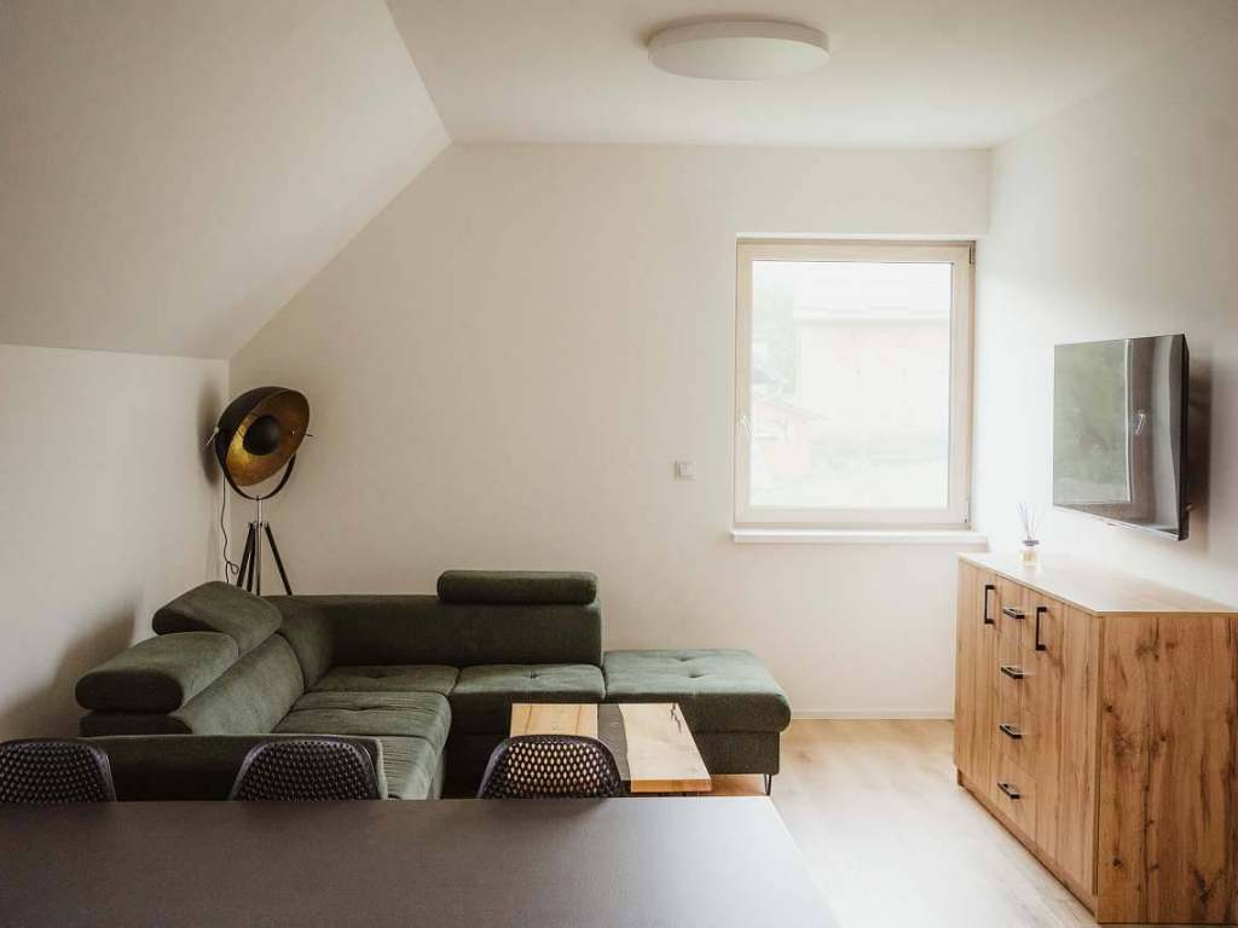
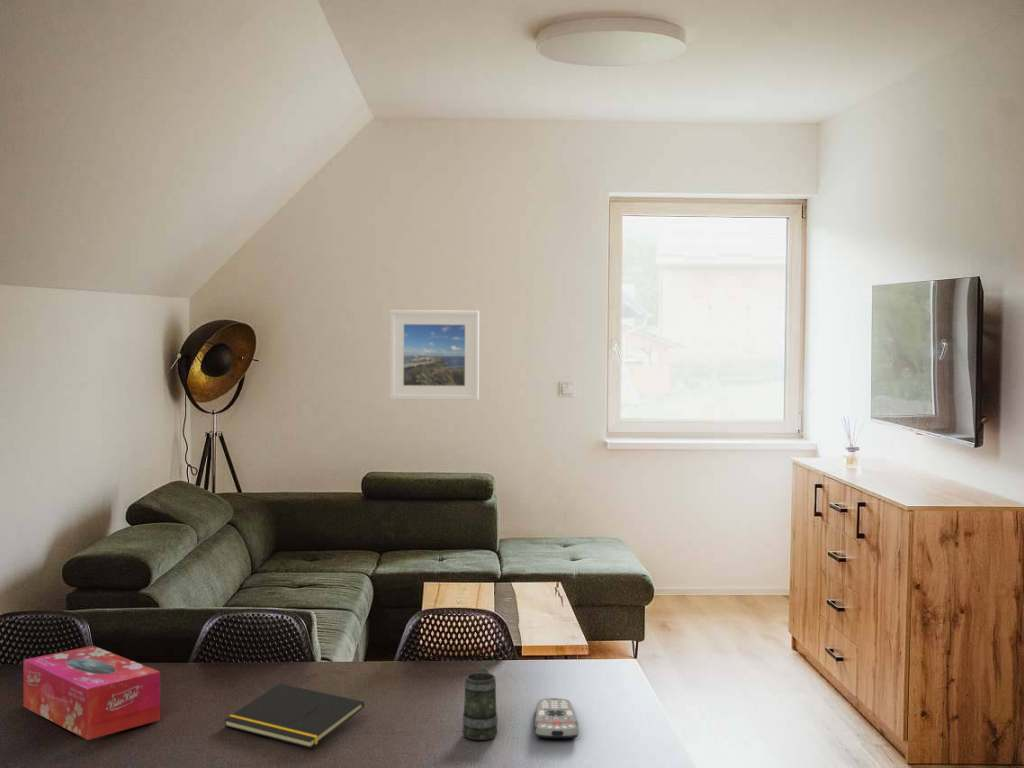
+ notepad [223,682,365,749]
+ remote control [534,697,580,739]
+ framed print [388,309,480,401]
+ mug [462,666,499,741]
+ tissue box [23,645,161,741]
